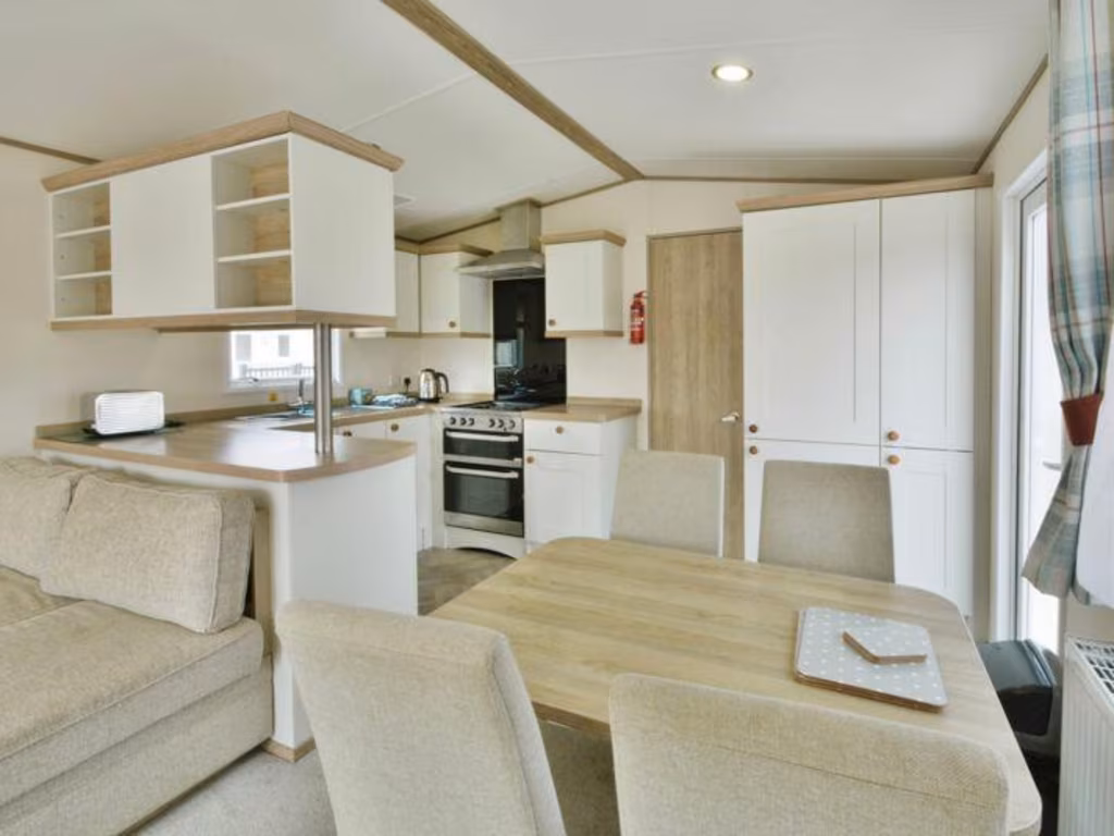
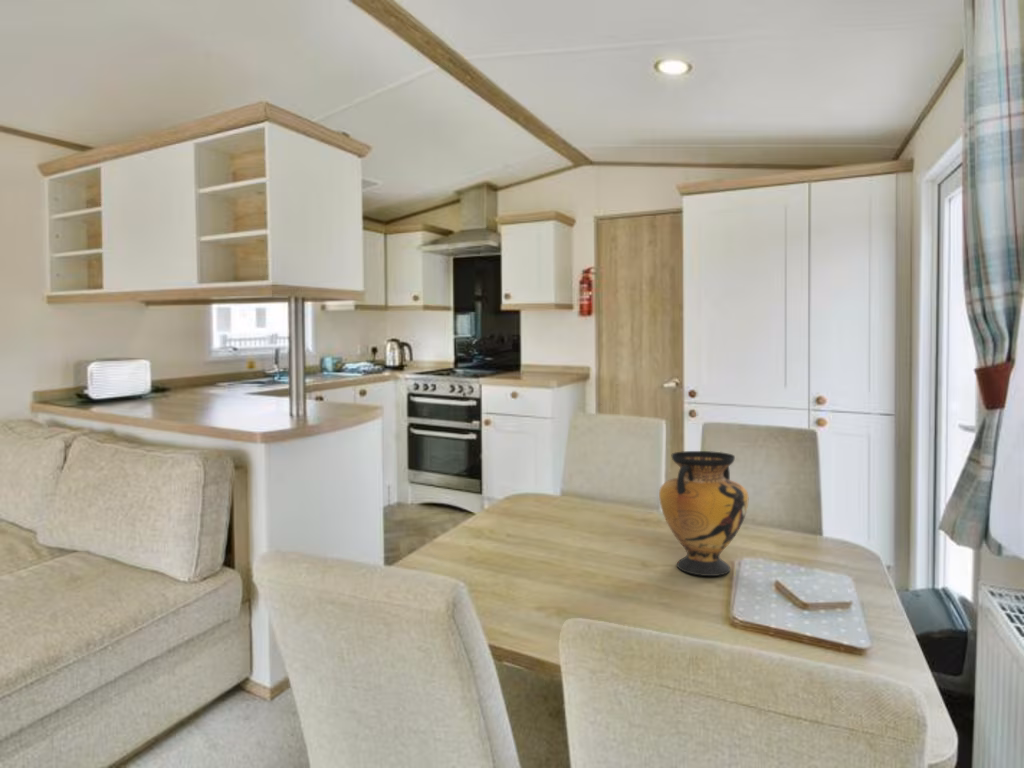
+ vase [658,450,749,577]
